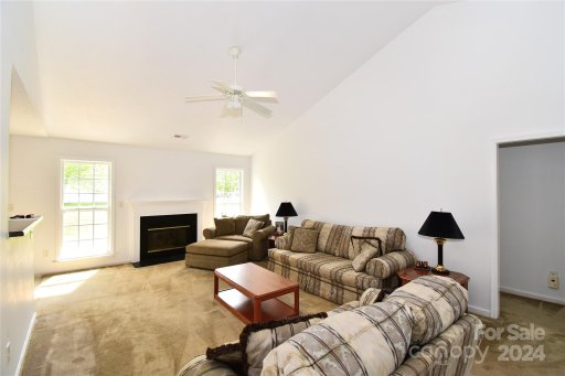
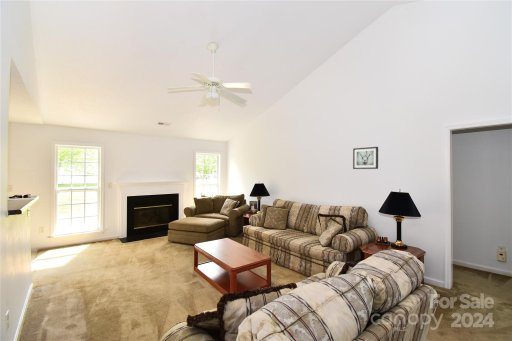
+ wall art [352,146,379,170]
